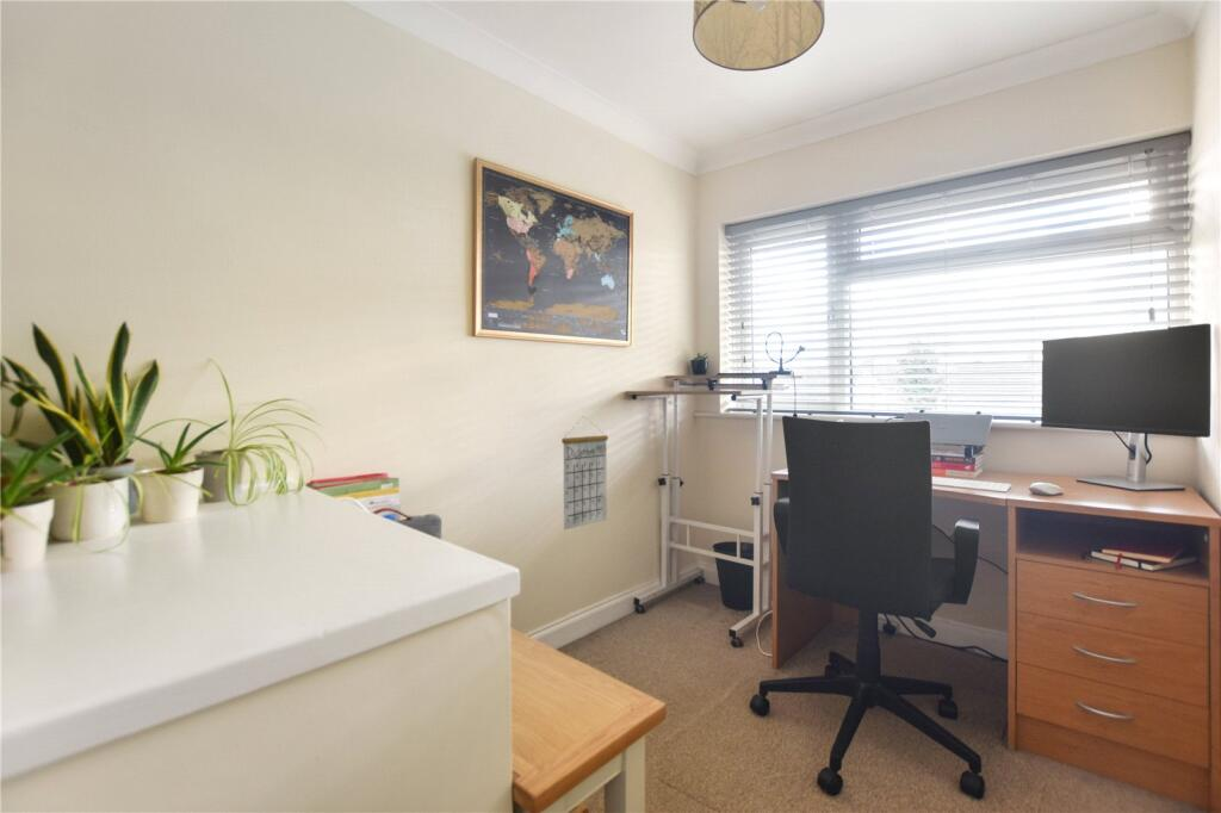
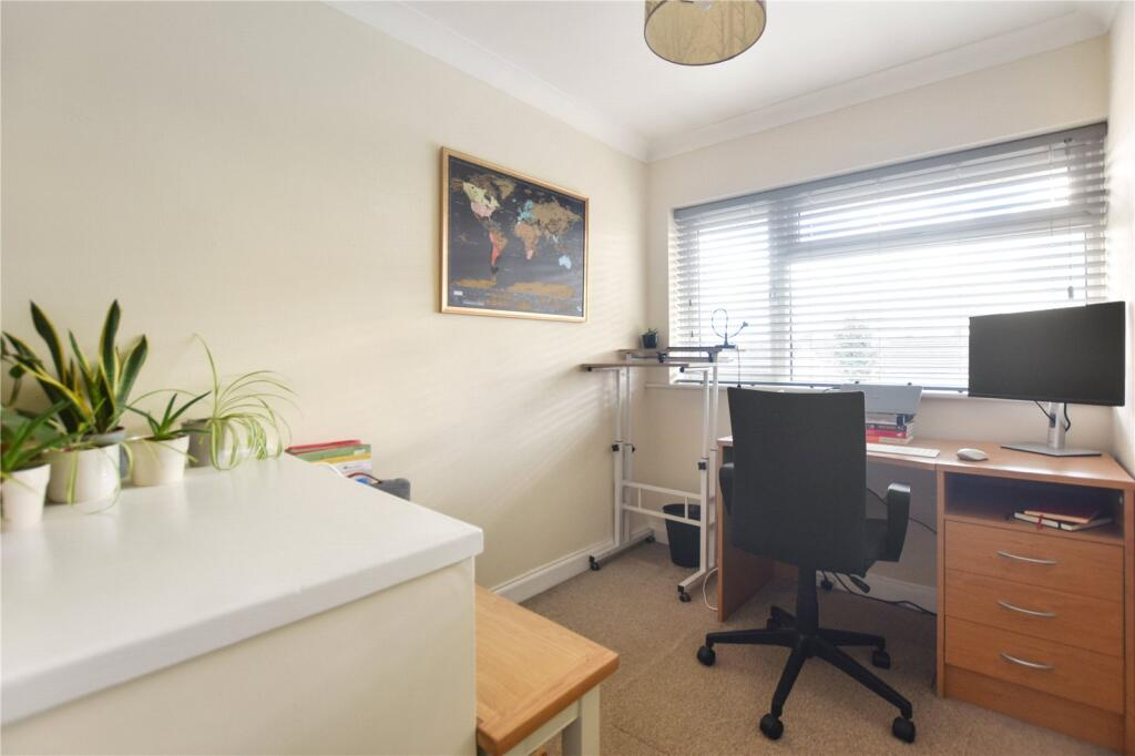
- calendar [560,417,609,532]
